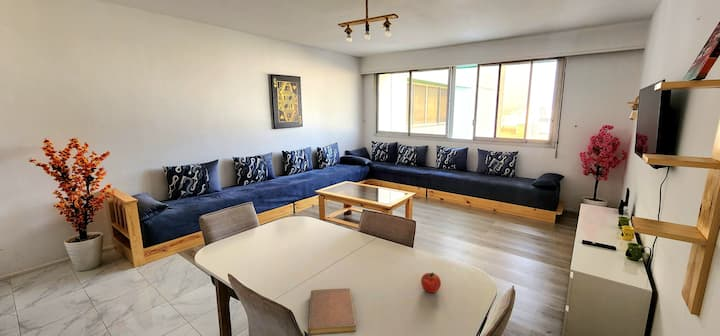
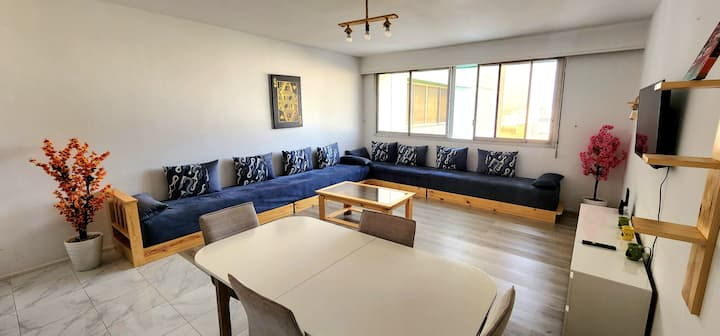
- fruit [420,271,442,294]
- notebook [307,287,357,336]
